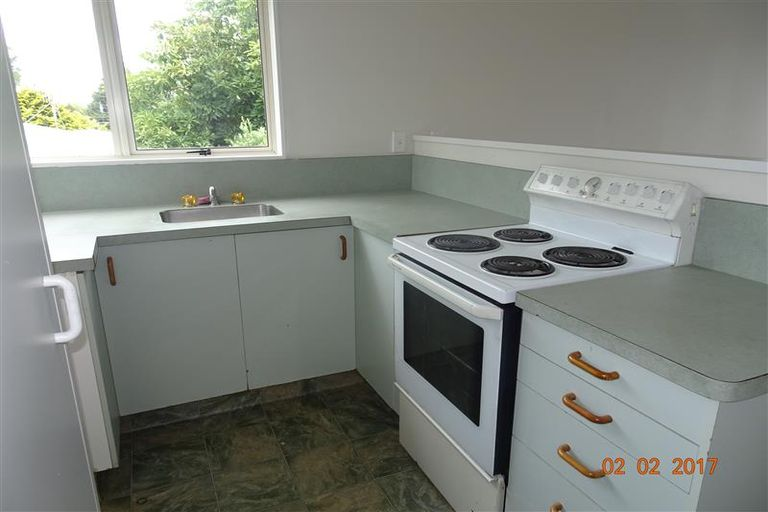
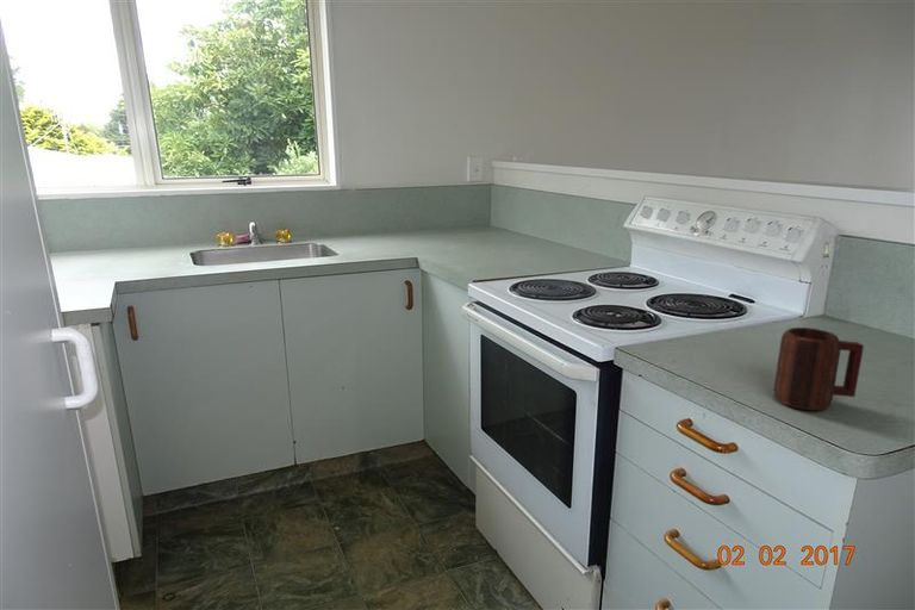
+ mug [773,326,865,411]
